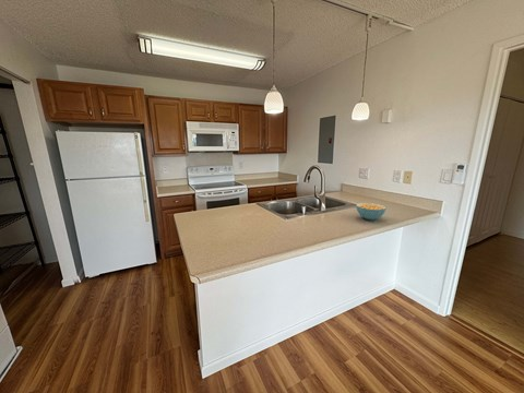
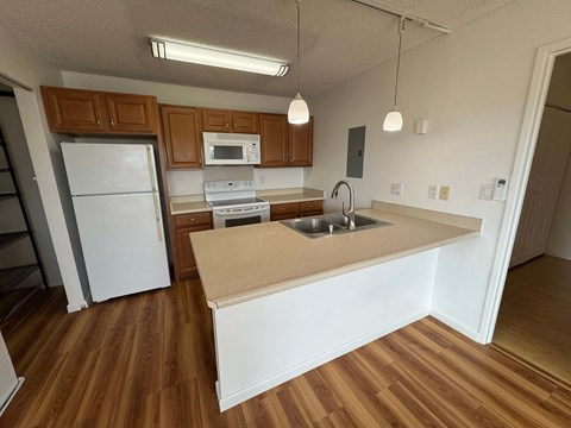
- cereal bowl [355,202,388,221]
